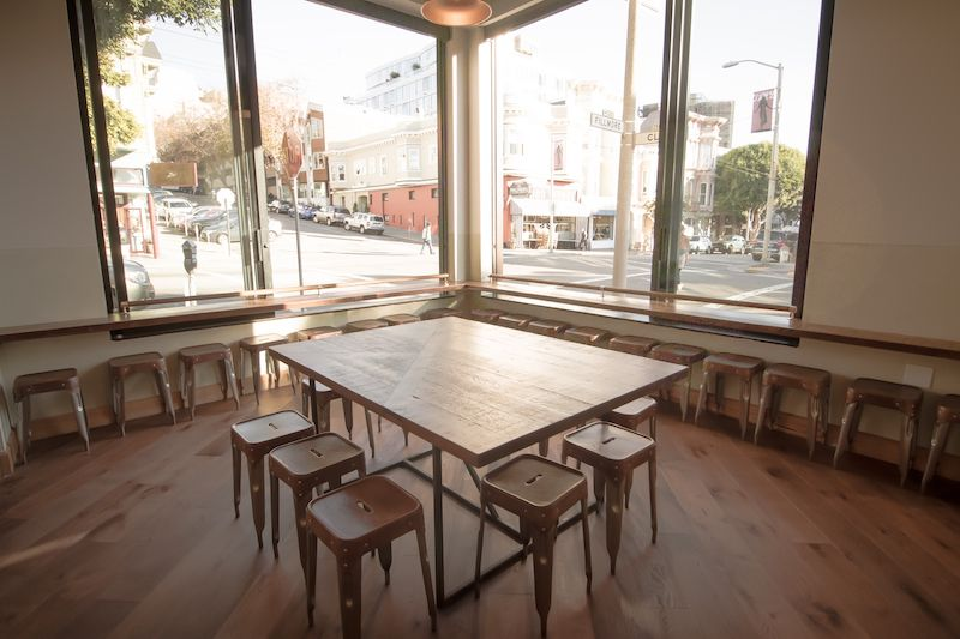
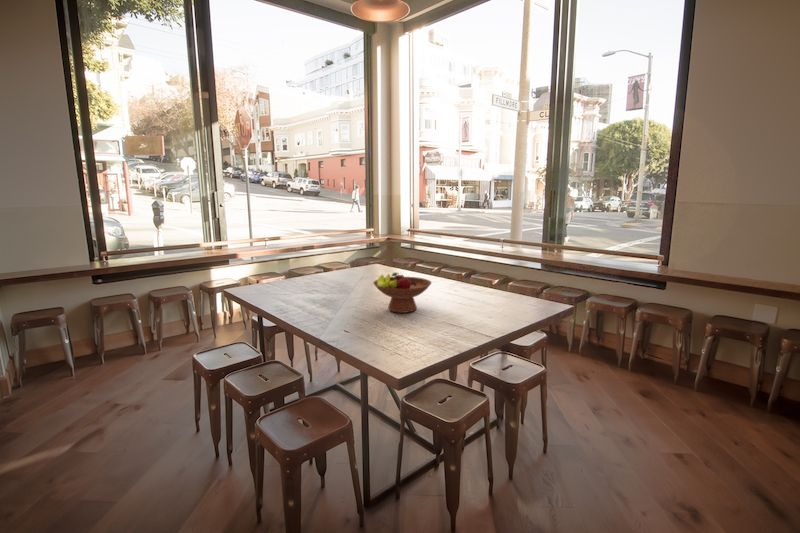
+ fruit bowl [372,272,433,314]
